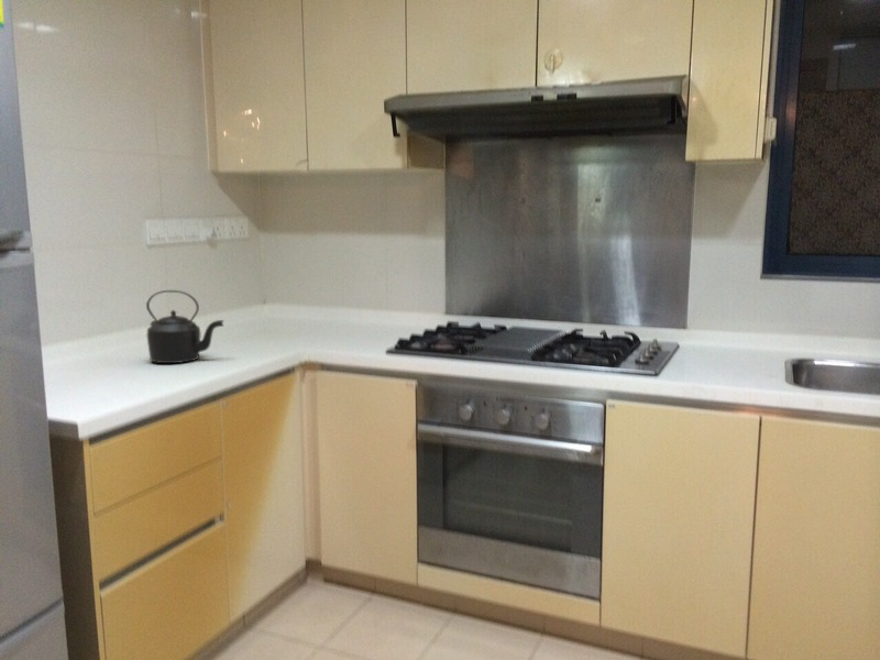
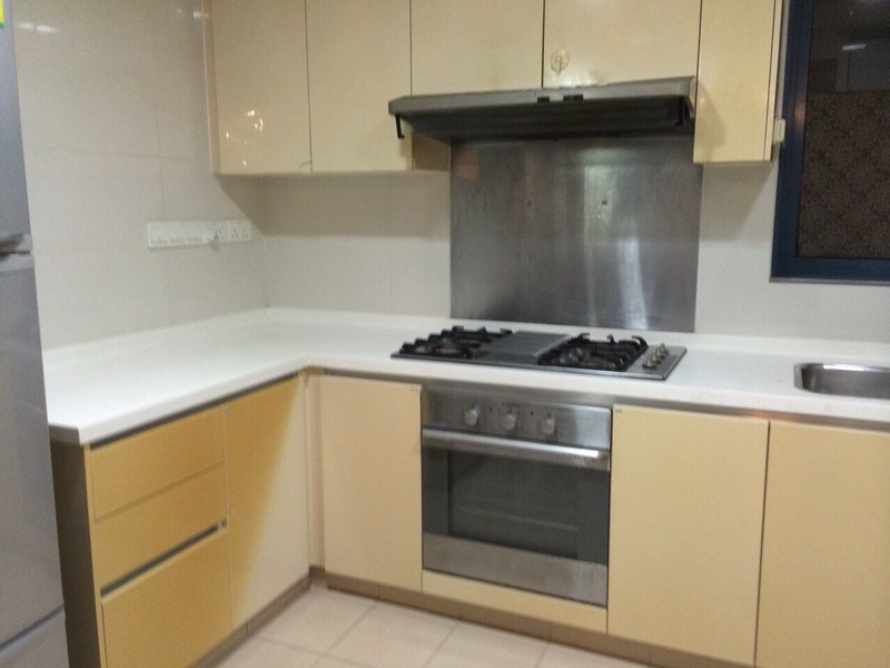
- kettle [145,289,224,364]
